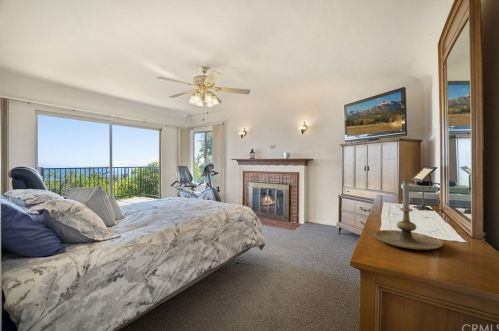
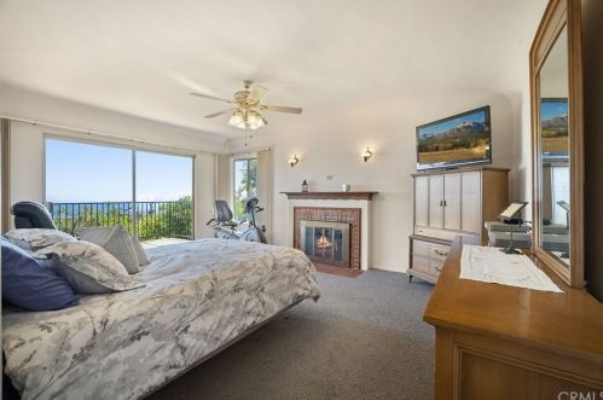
- candle holder [374,179,444,251]
